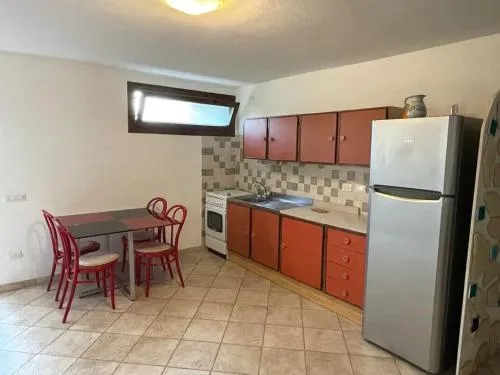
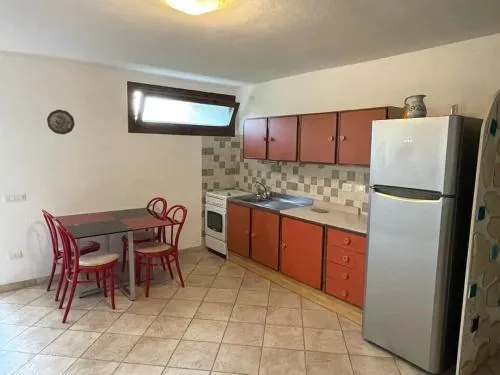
+ decorative plate [46,109,76,135]
